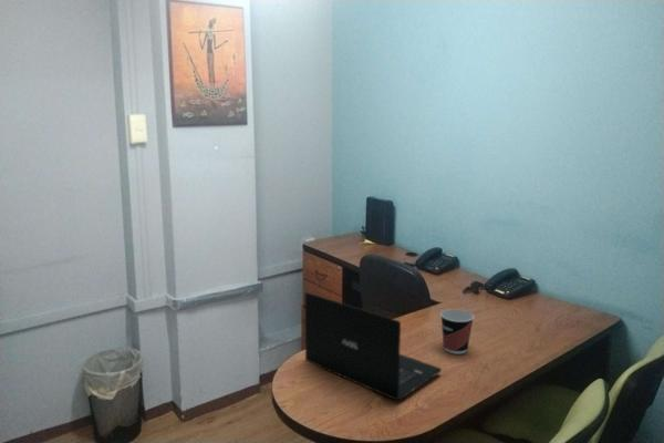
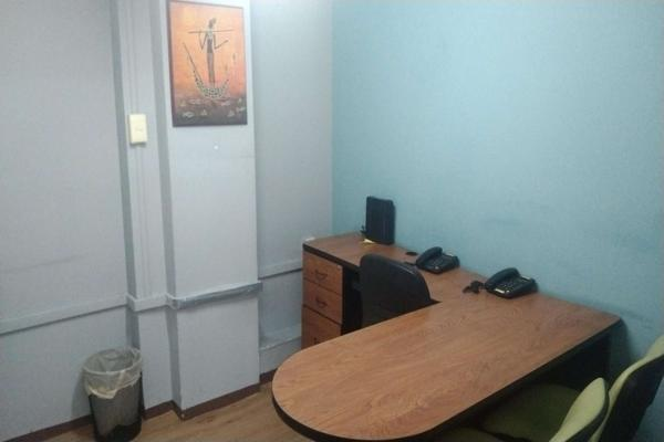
- cup [439,308,475,356]
- laptop [304,291,443,401]
